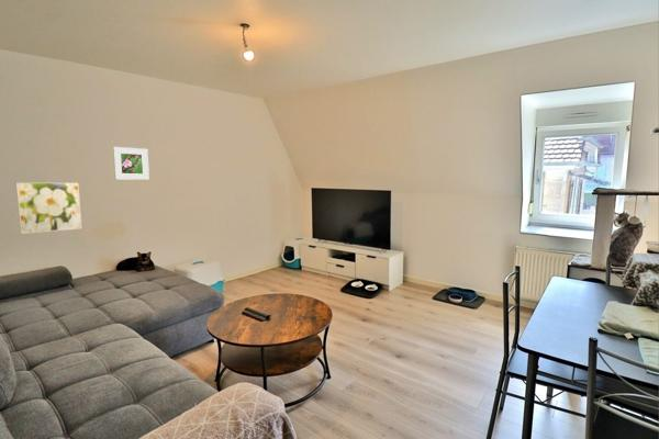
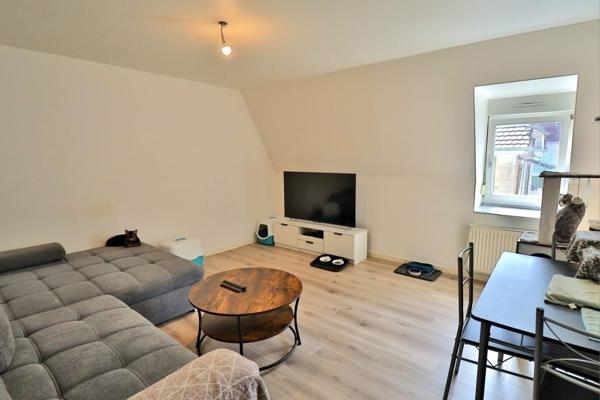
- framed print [15,182,82,235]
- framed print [112,146,150,181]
